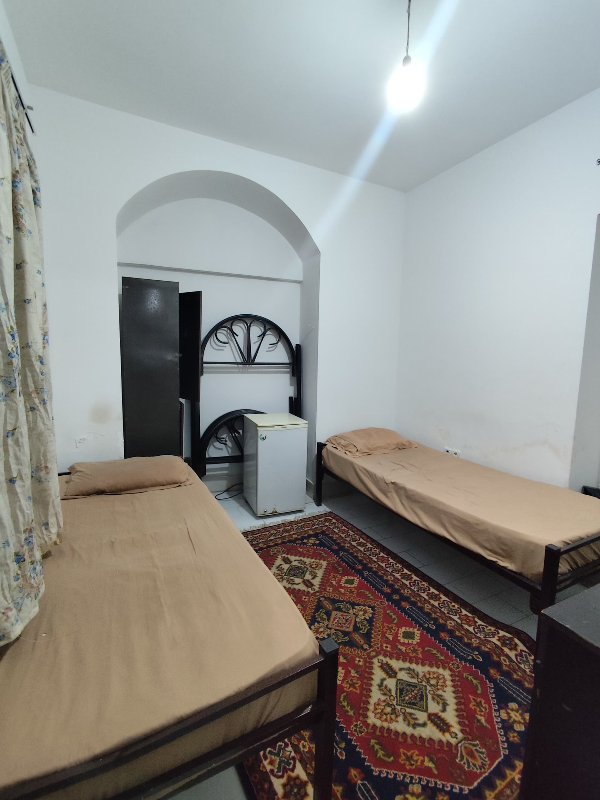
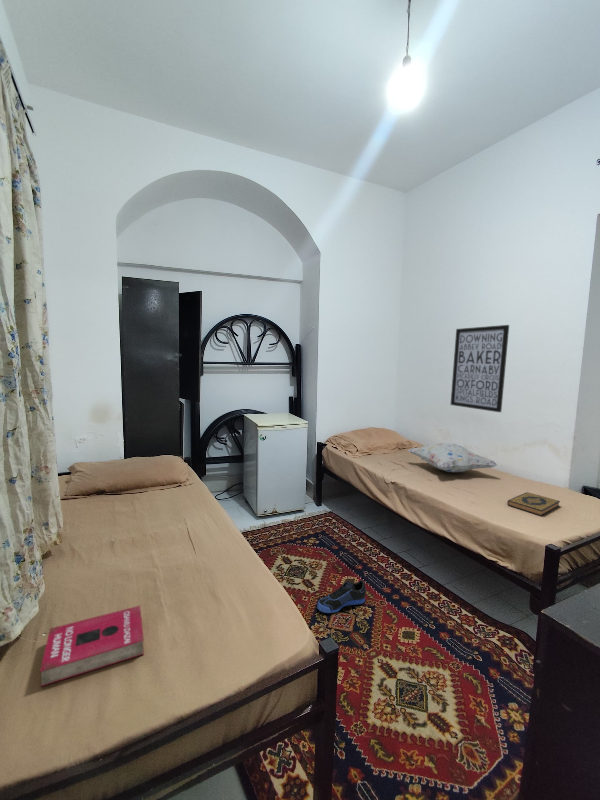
+ wall art [450,324,510,413]
+ sneaker [316,578,367,614]
+ hardback book [506,491,561,517]
+ book [39,605,145,688]
+ decorative pillow [407,442,498,473]
